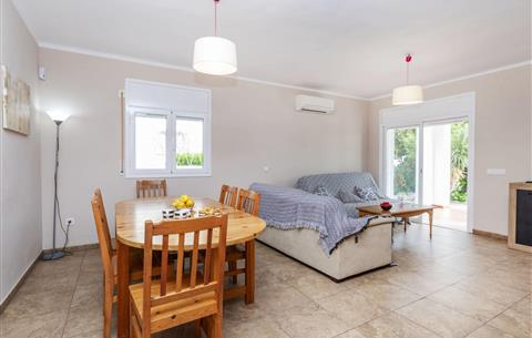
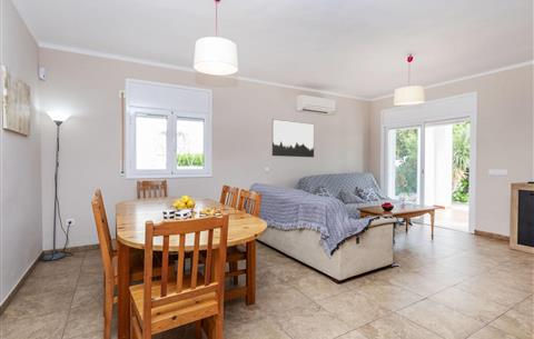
+ wall art [271,119,315,158]
